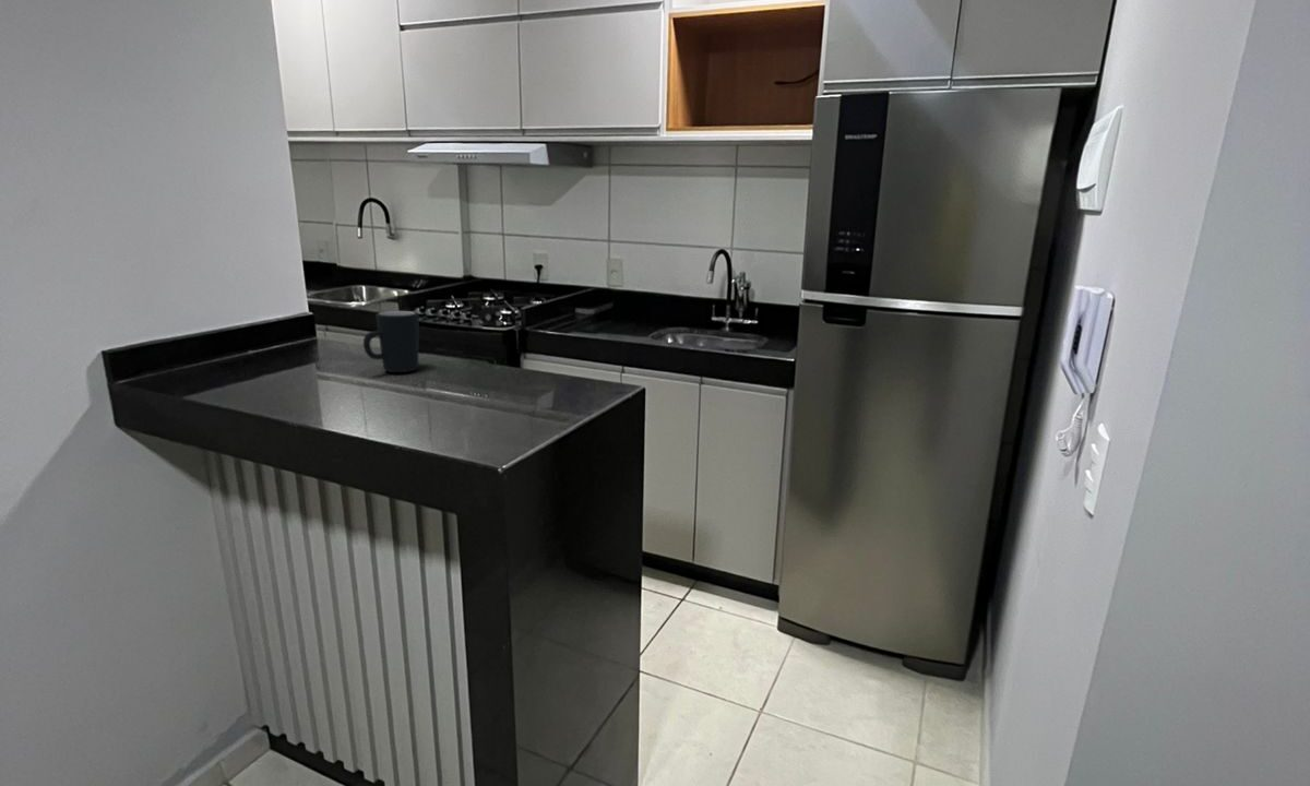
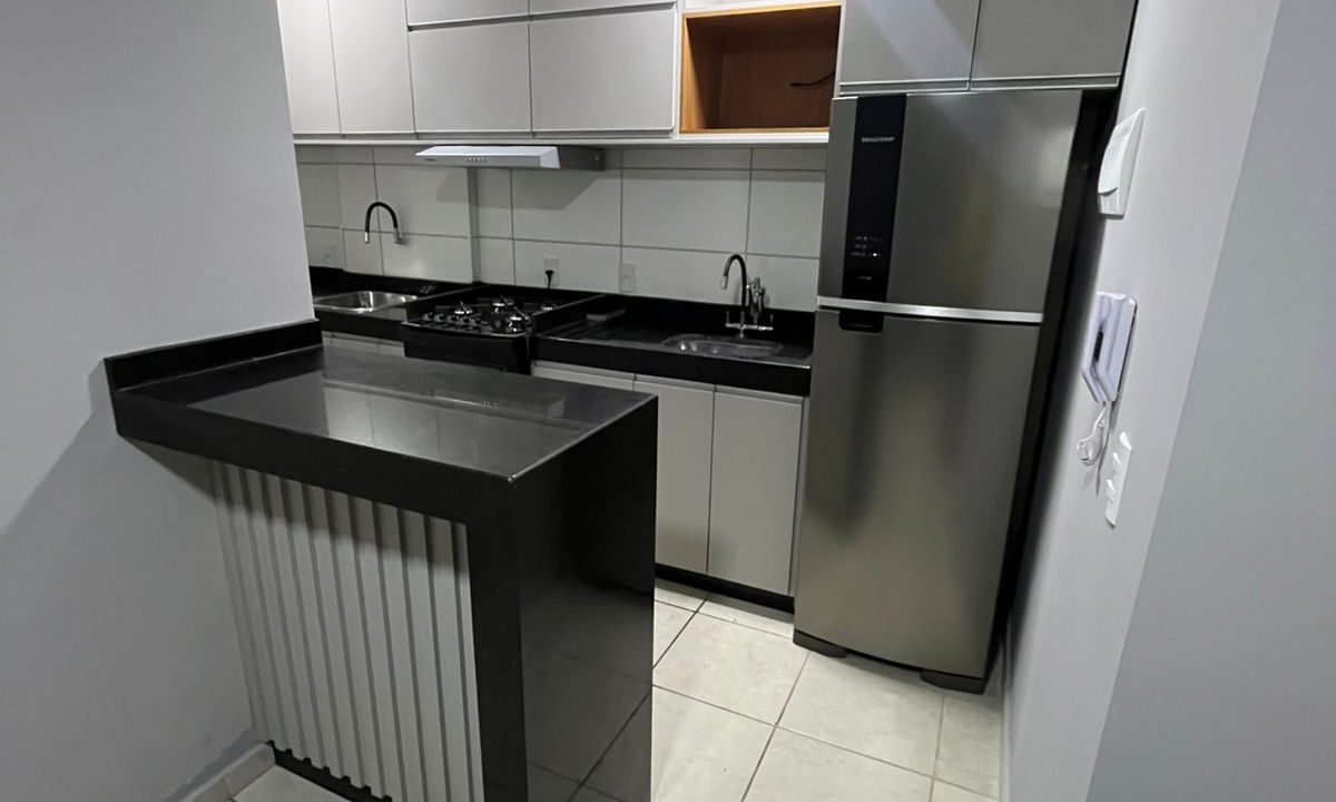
- mug [362,310,420,373]
